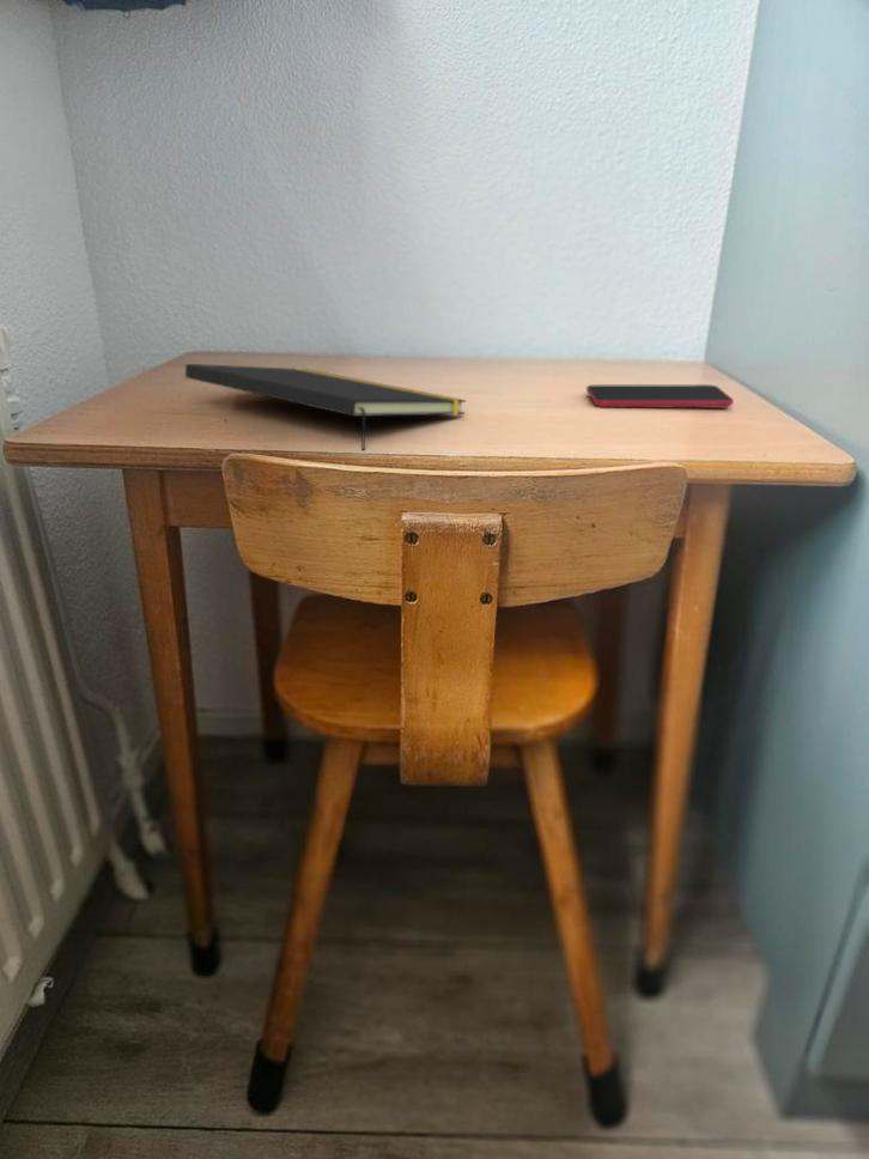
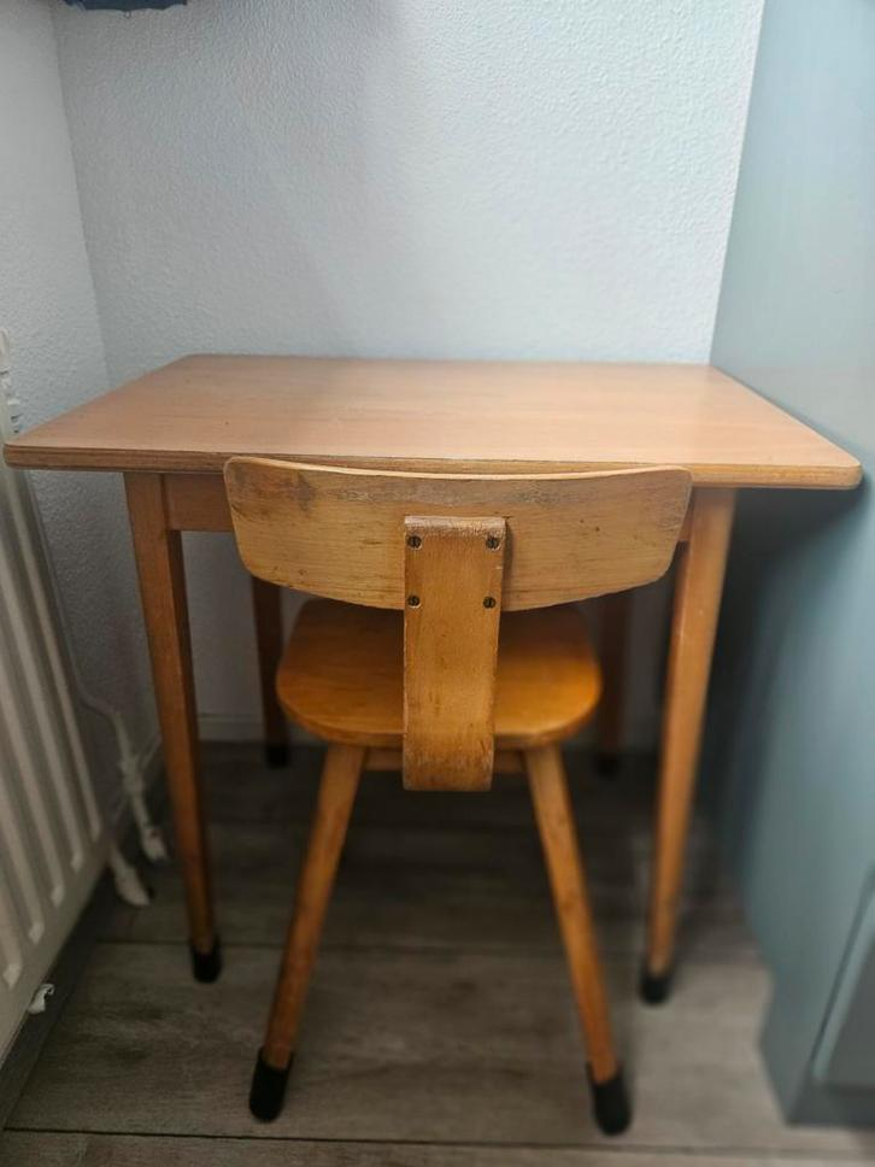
- smartphone [585,383,735,409]
- notepad [184,363,467,453]
